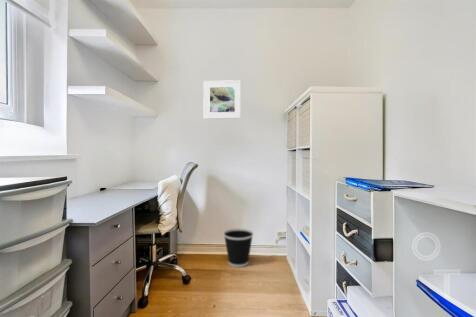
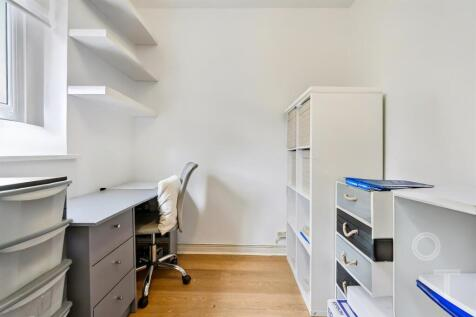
- wastebasket [222,228,254,268]
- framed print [202,79,242,120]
